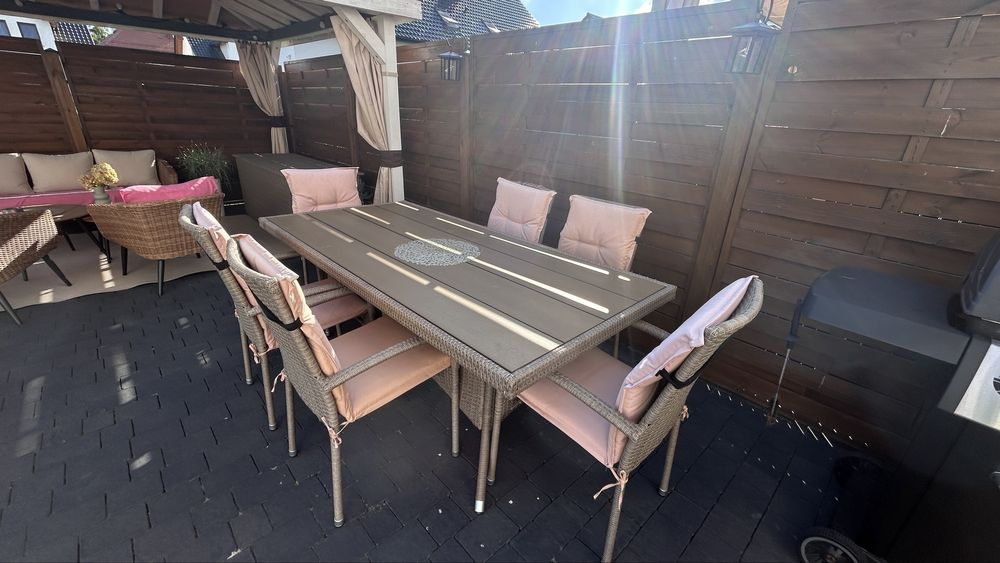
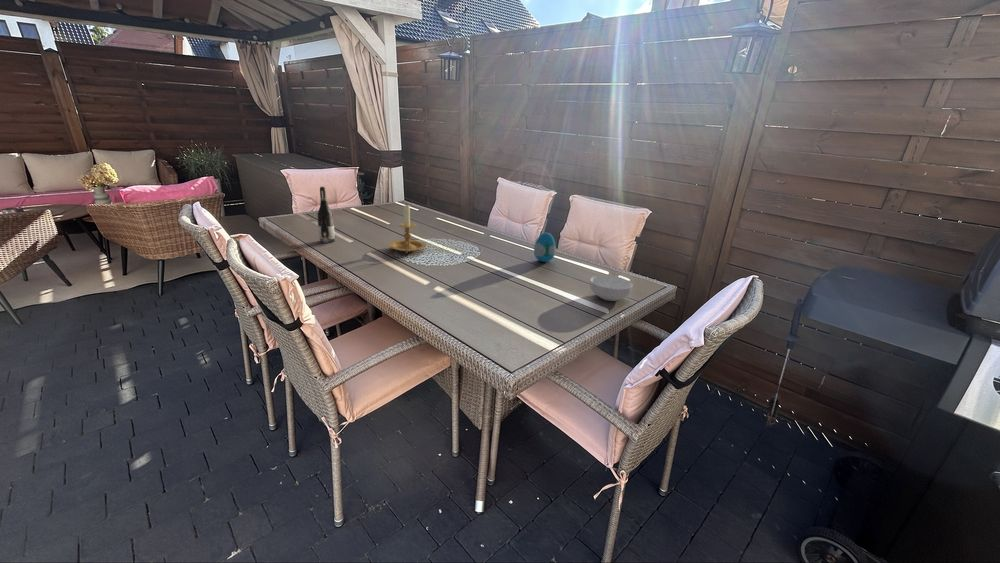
+ wine bottle [316,186,336,244]
+ candle holder [387,202,427,254]
+ cereal bowl [589,274,633,302]
+ decorative egg [533,232,557,263]
